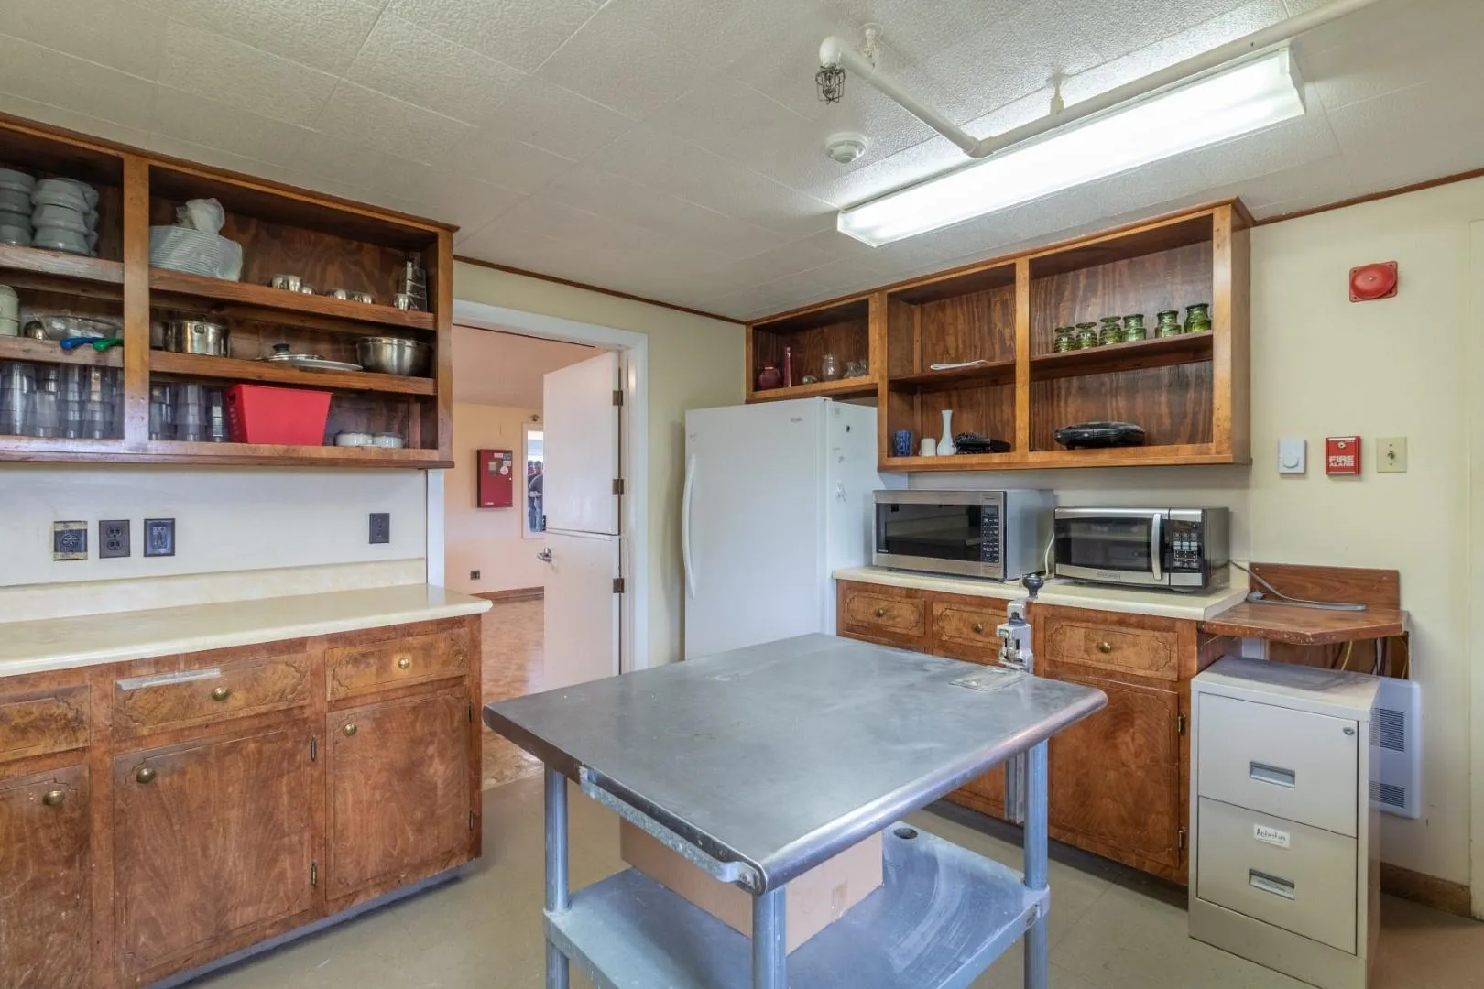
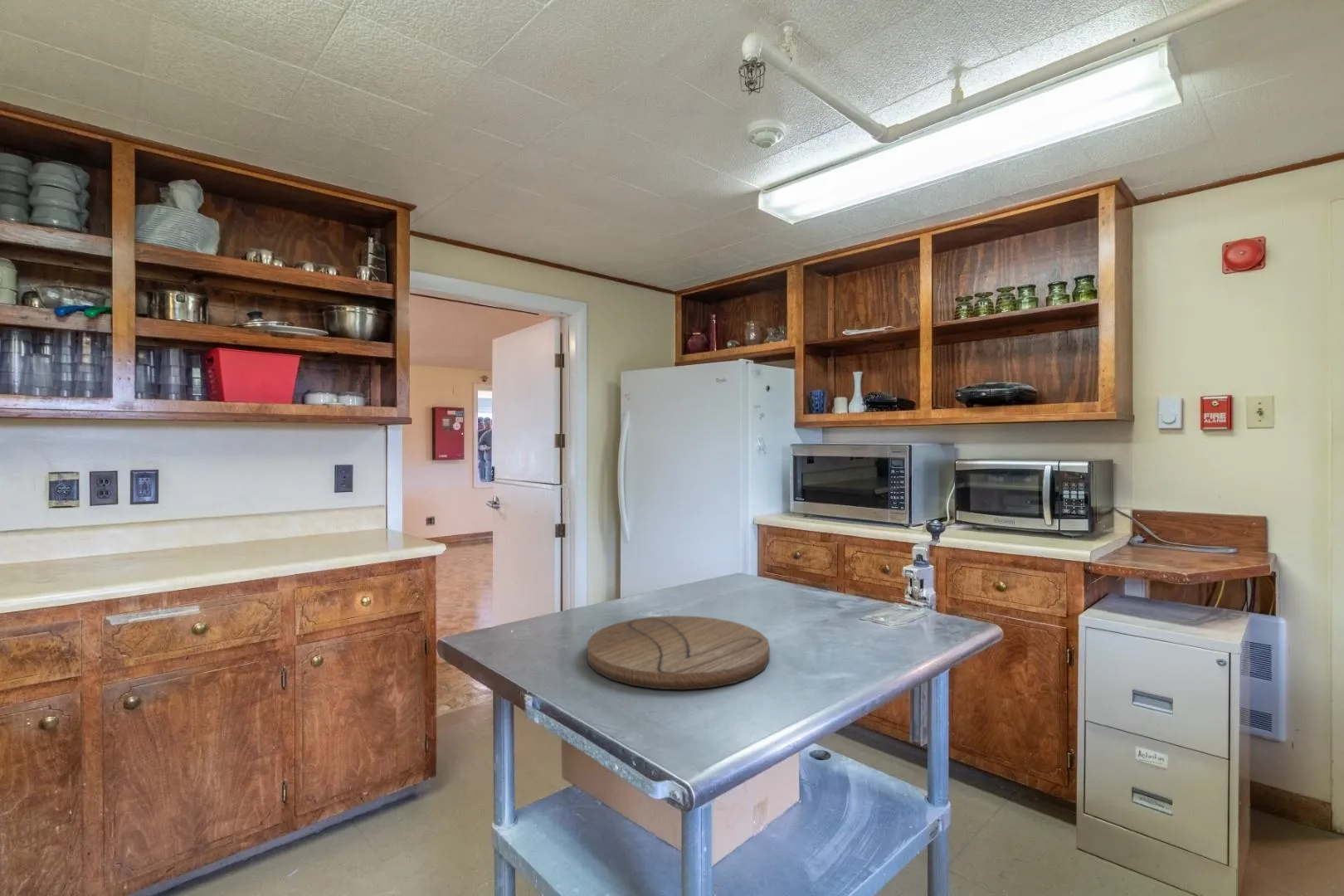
+ cutting board [587,615,771,690]
